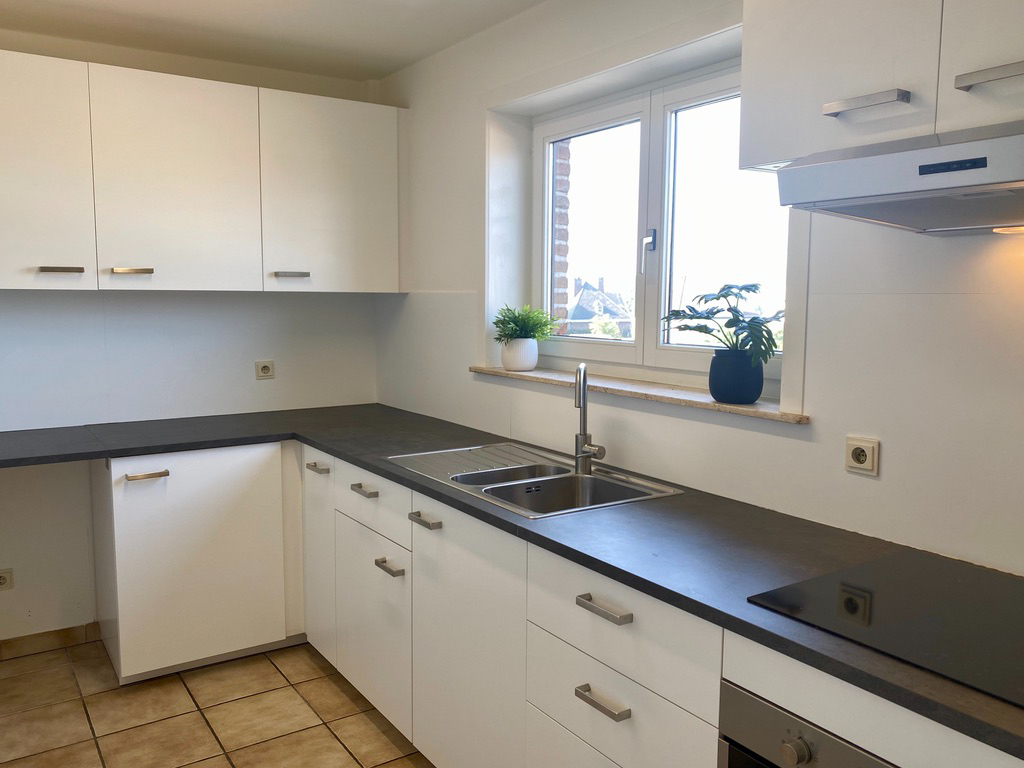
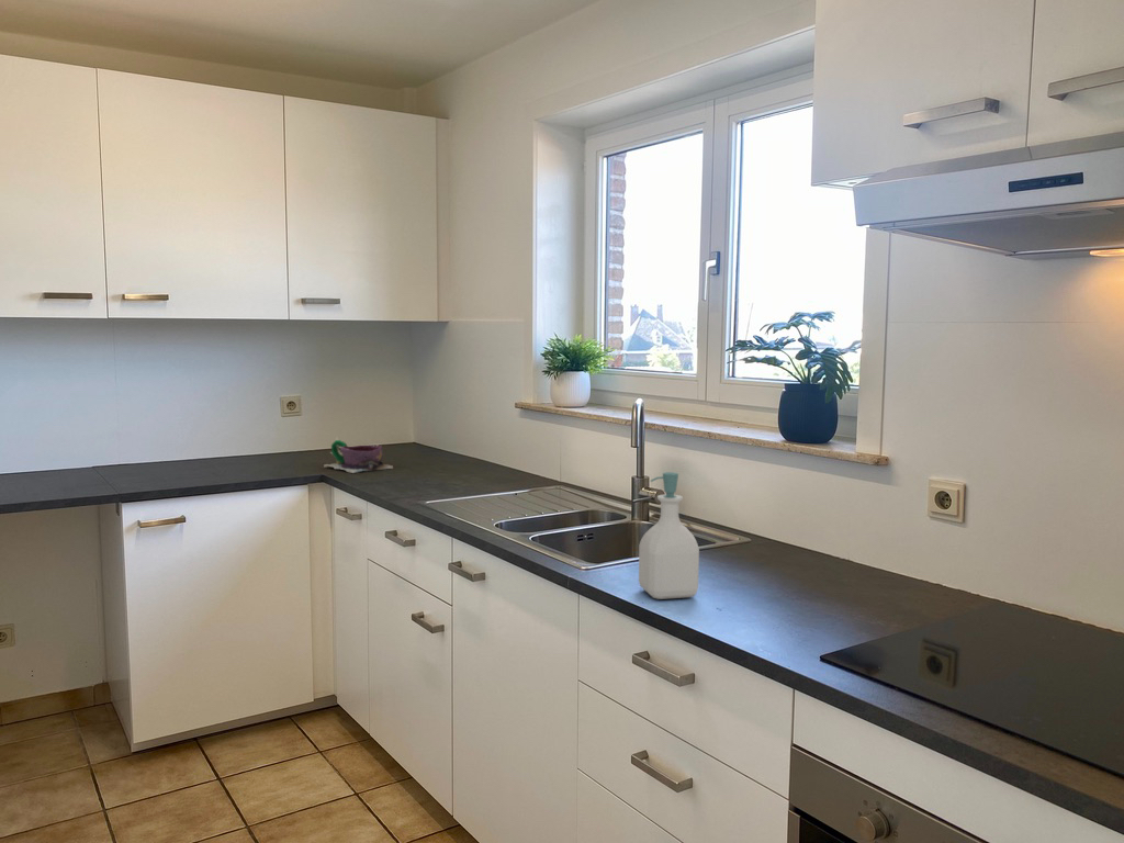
+ cup and saucer [323,436,394,474]
+ soap bottle [638,471,700,600]
